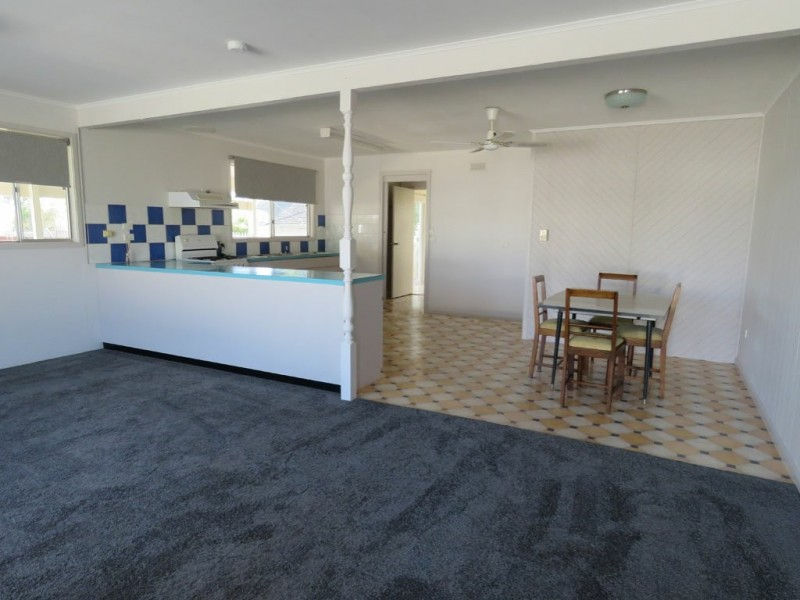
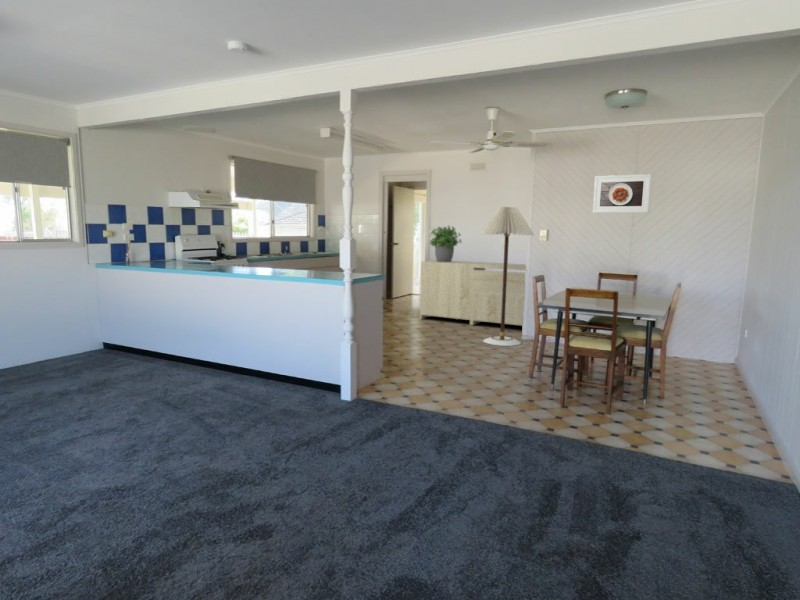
+ floor lamp [478,205,536,347]
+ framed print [592,173,652,214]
+ sideboard [419,259,527,326]
+ potted plant [429,225,462,262]
